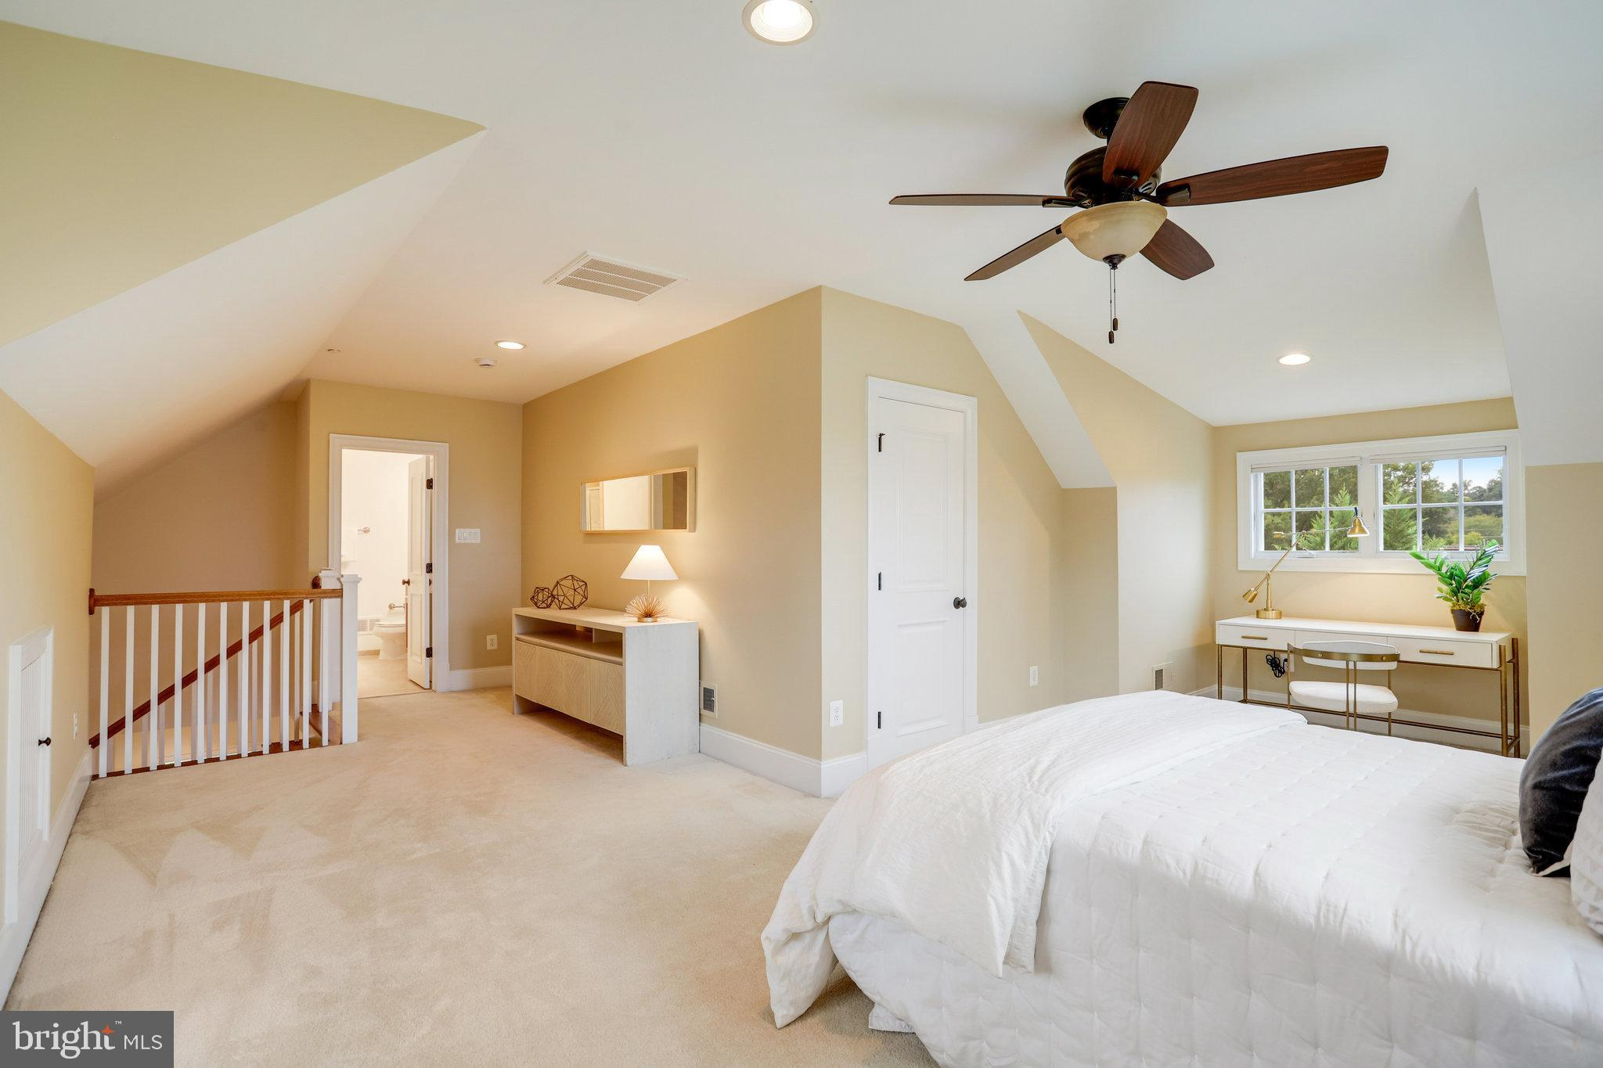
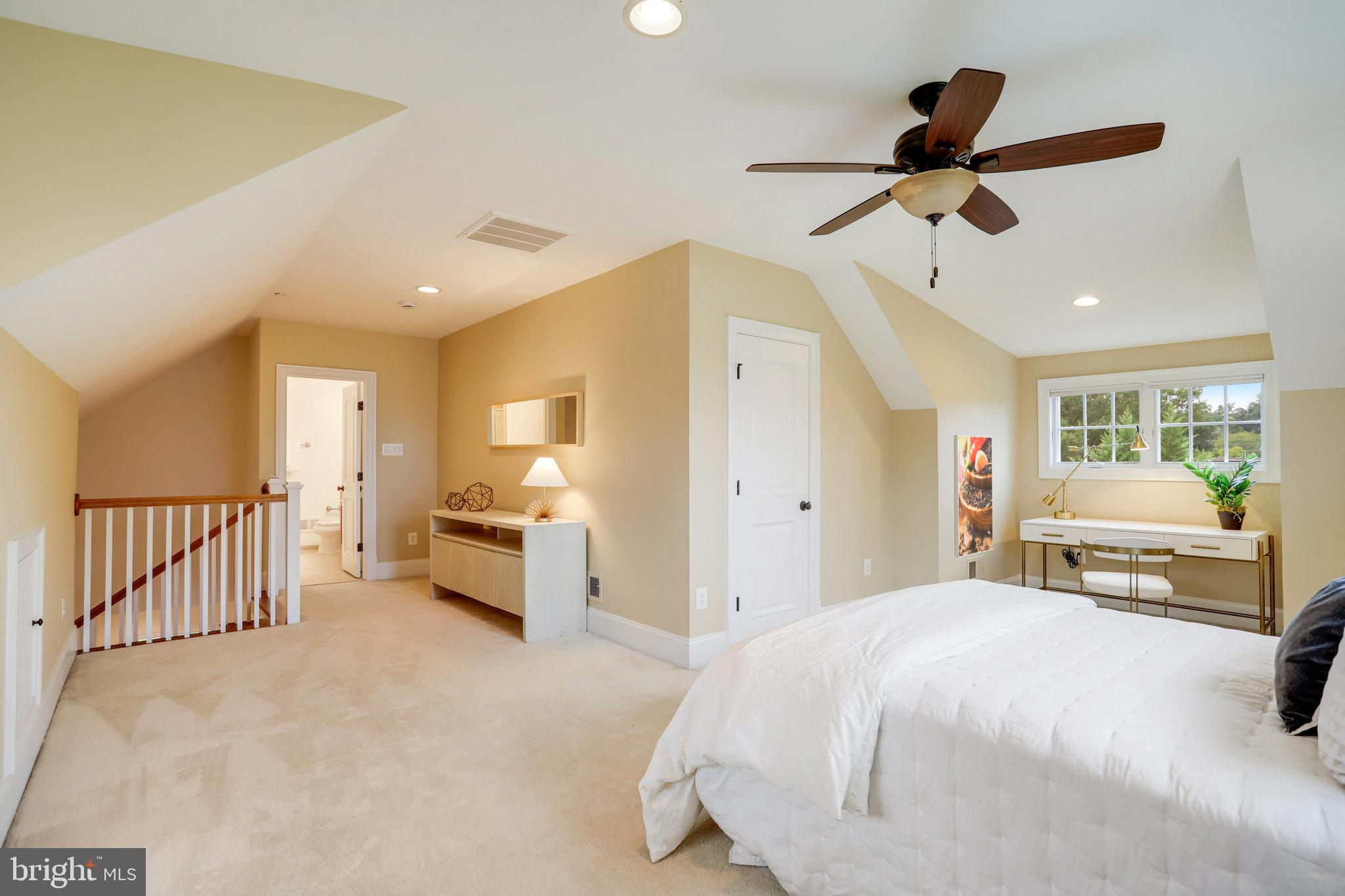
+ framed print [954,435,994,558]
